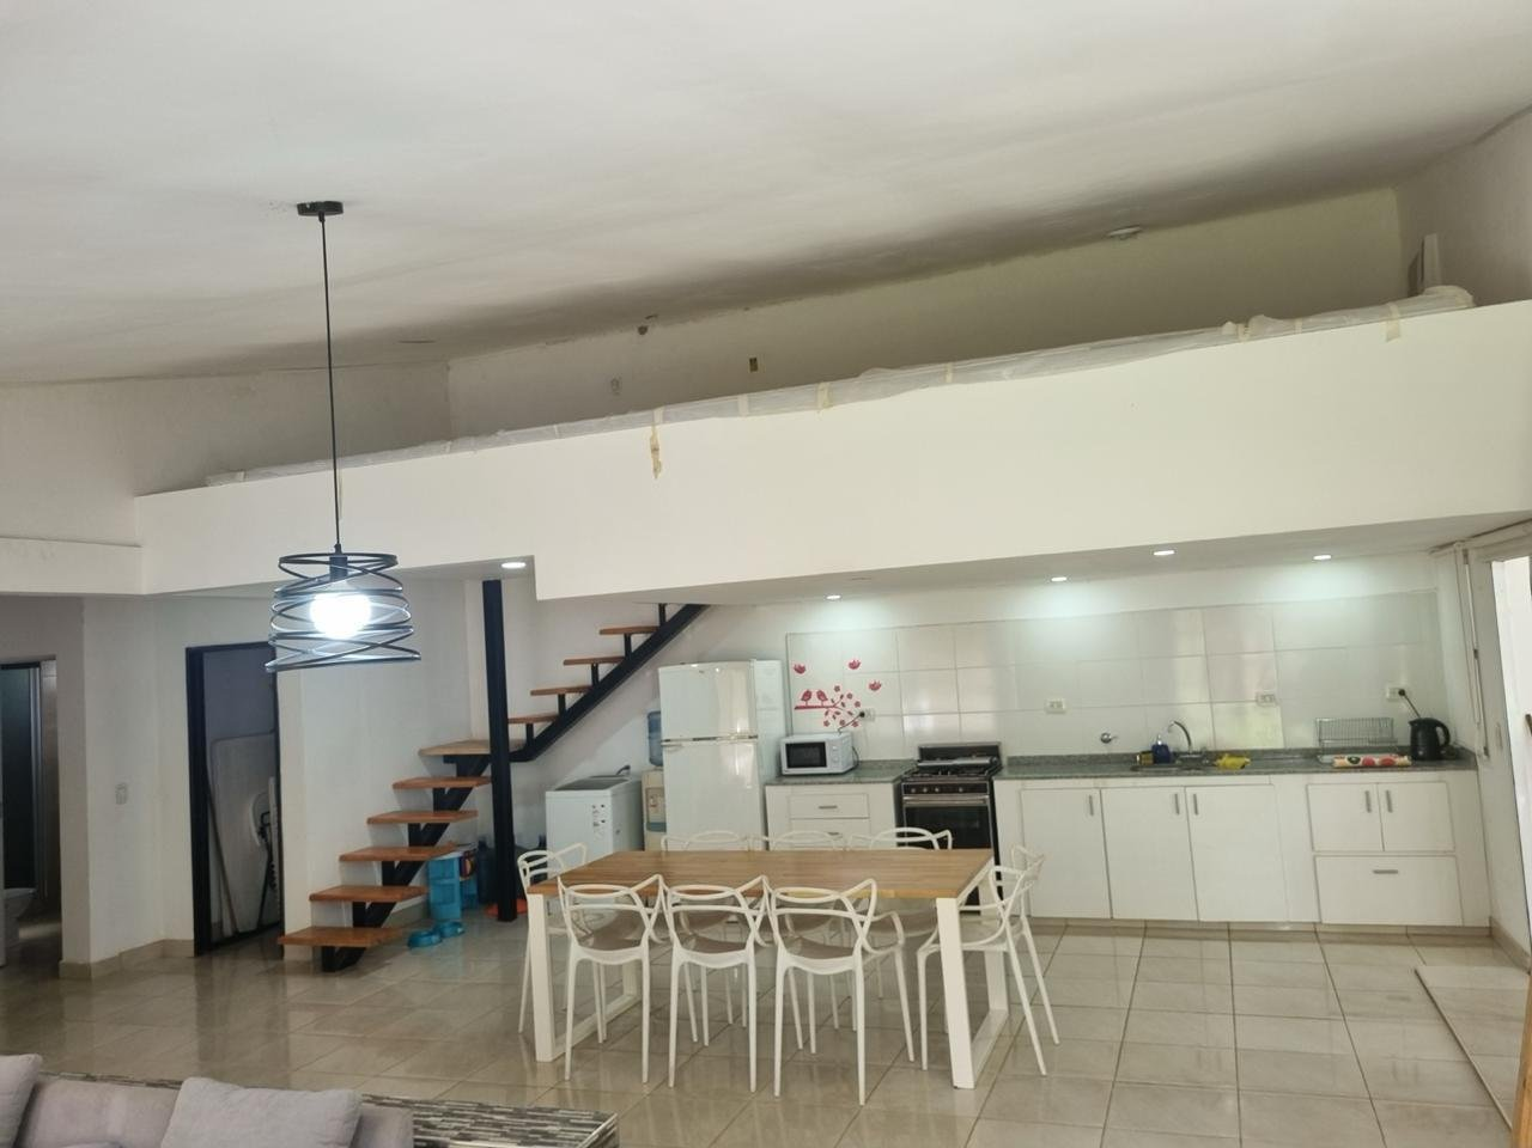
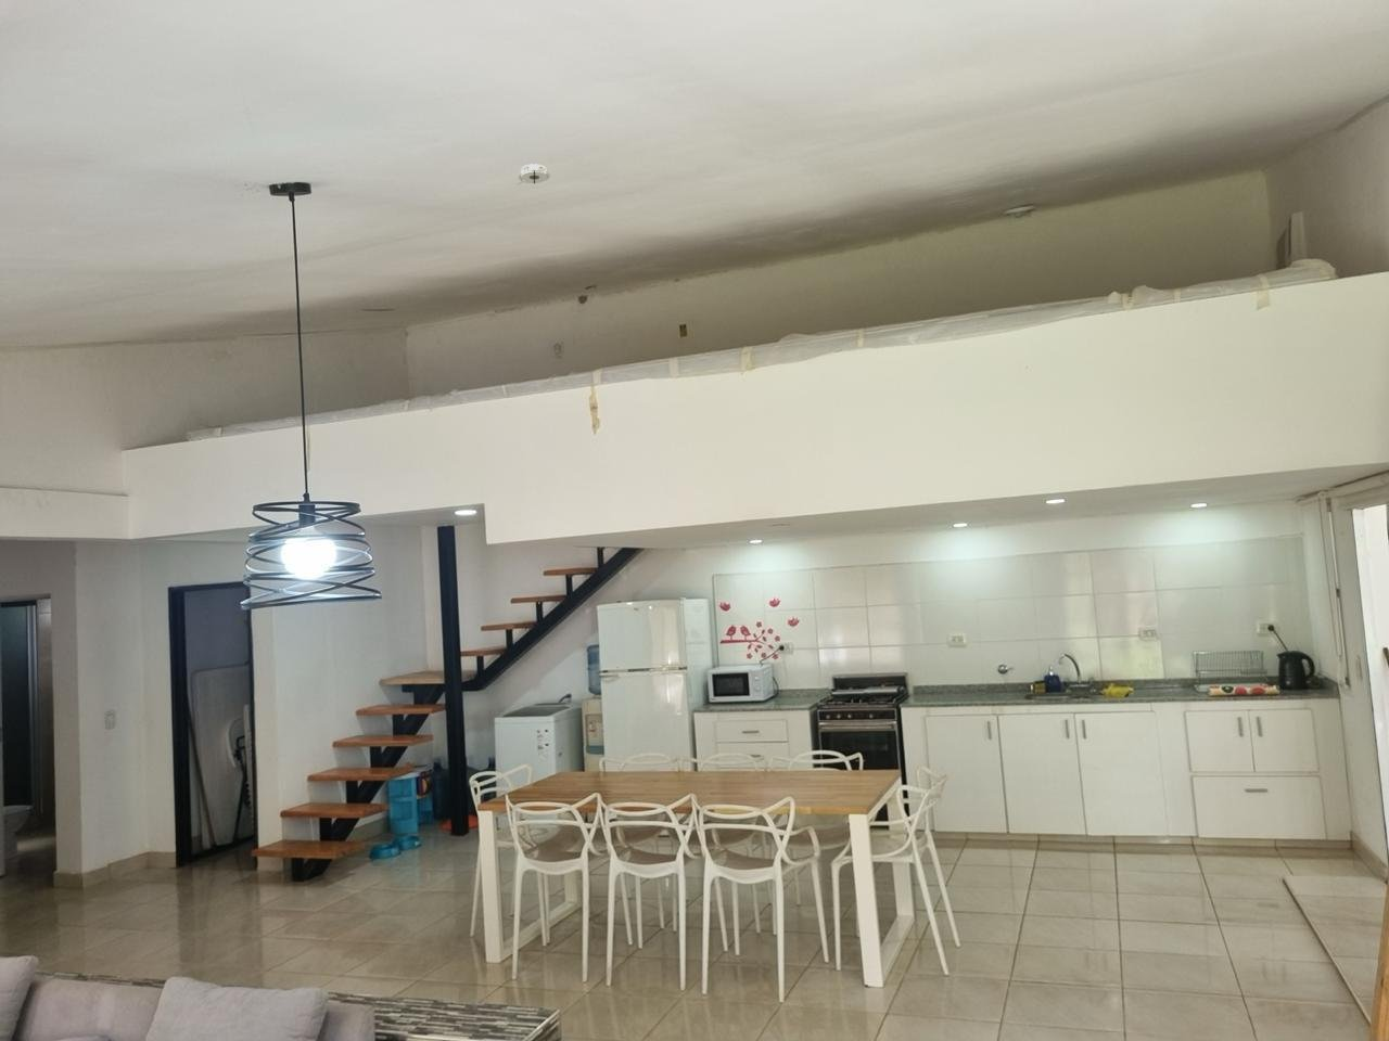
+ smoke detector [517,163,551,186]
